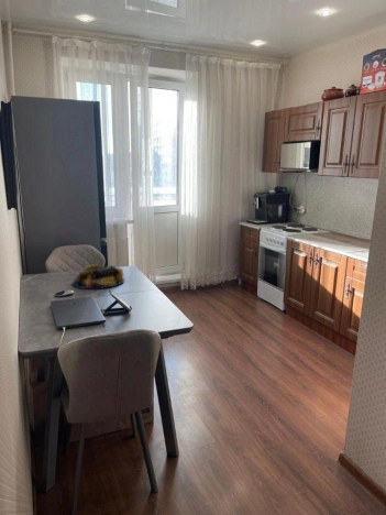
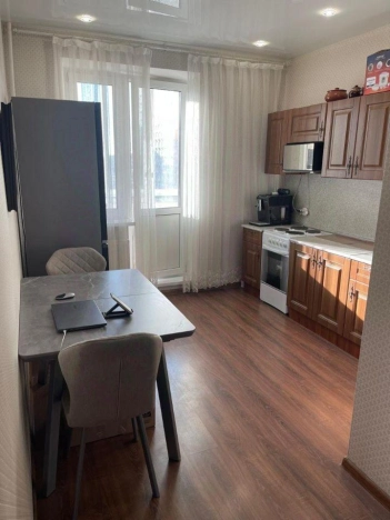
- fruit bowl [71,263,125,291]
